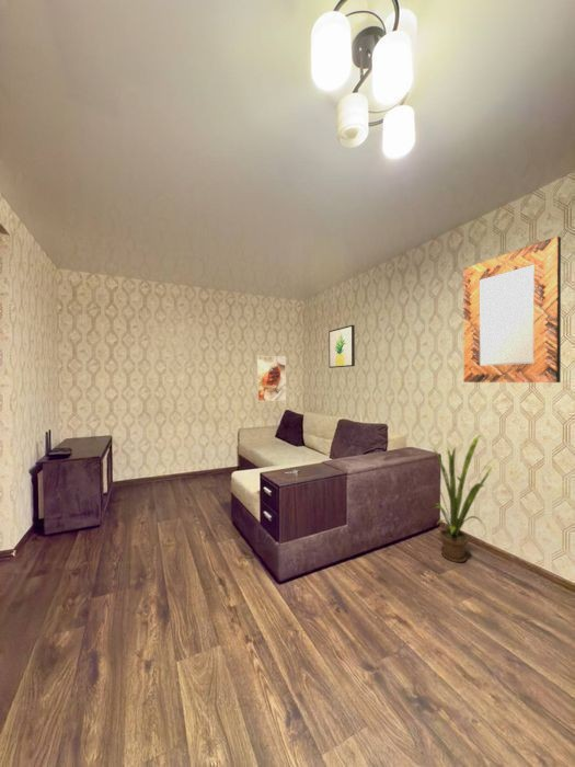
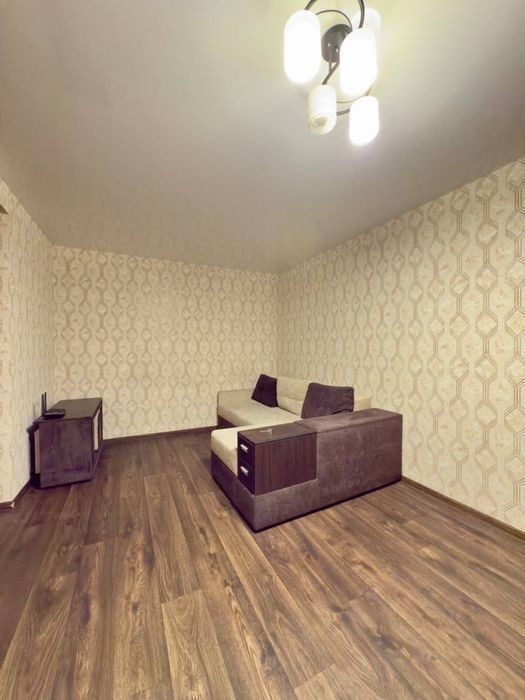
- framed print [255,355,287,402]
- house plant [428,434,497,563]
- home mirror [462,236,562,384]
- wall art [327,324,356,369]
